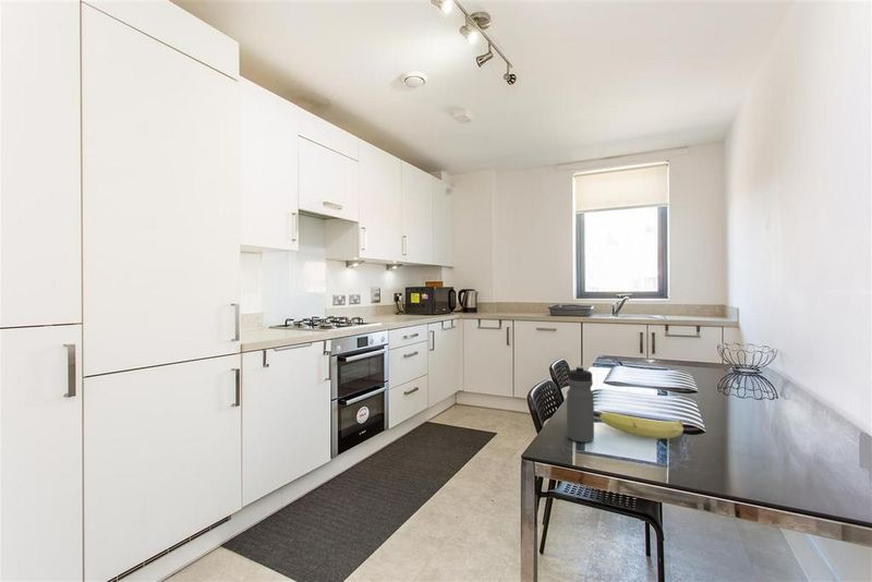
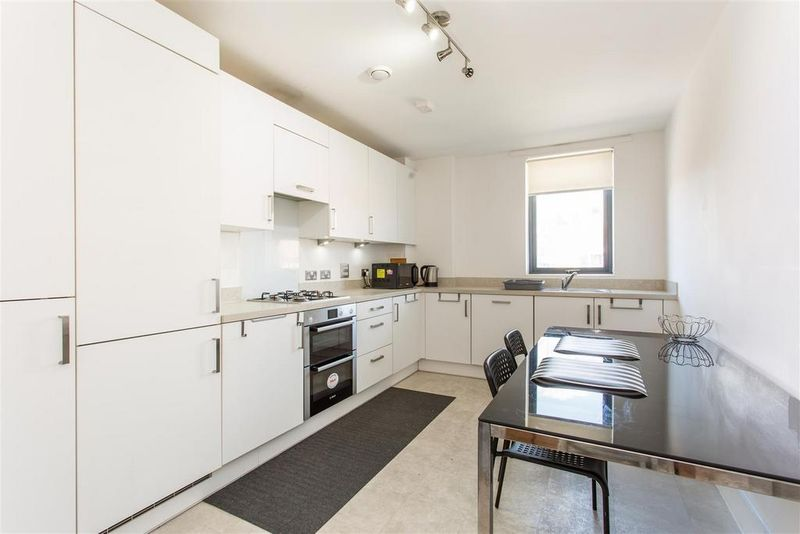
- fruit [598,412,685,439]
- water bottle [566,365,595,444]
